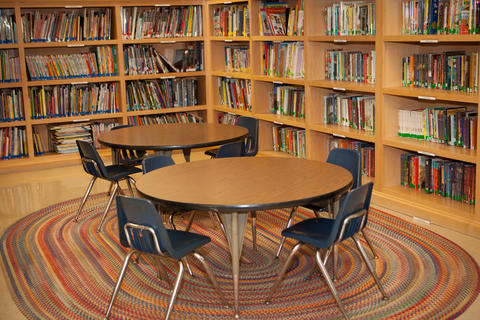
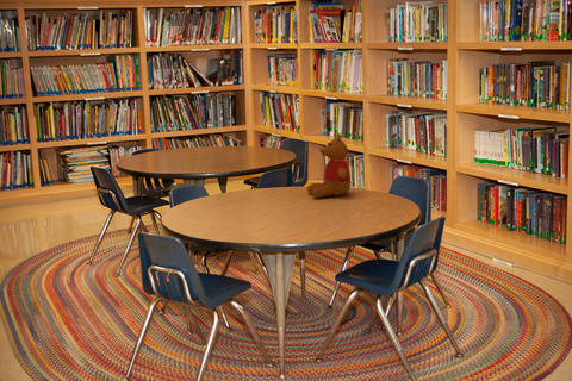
+ teddy bear [306,131,352,199]
